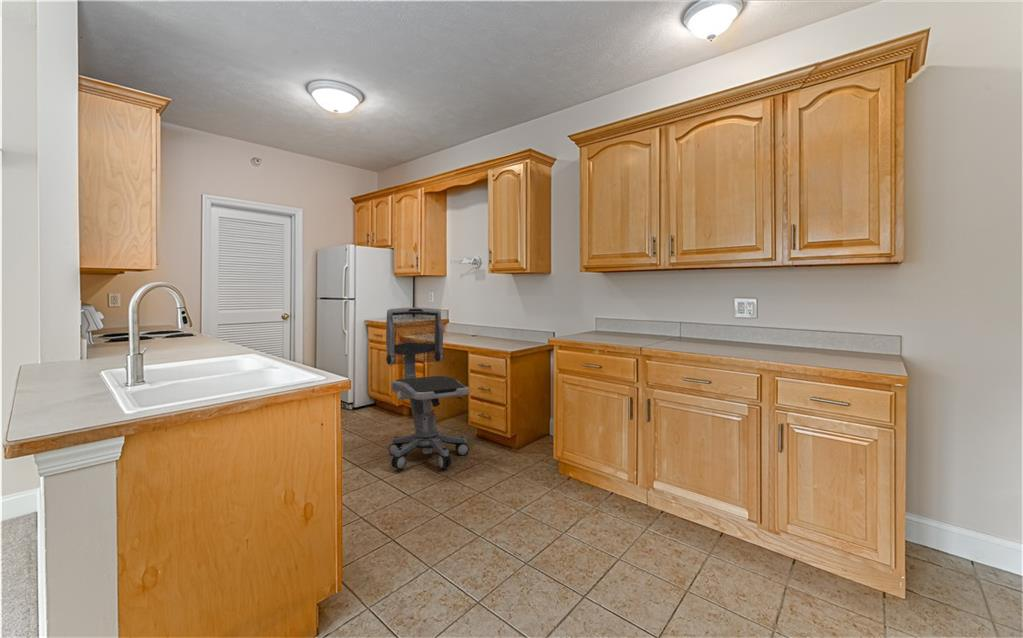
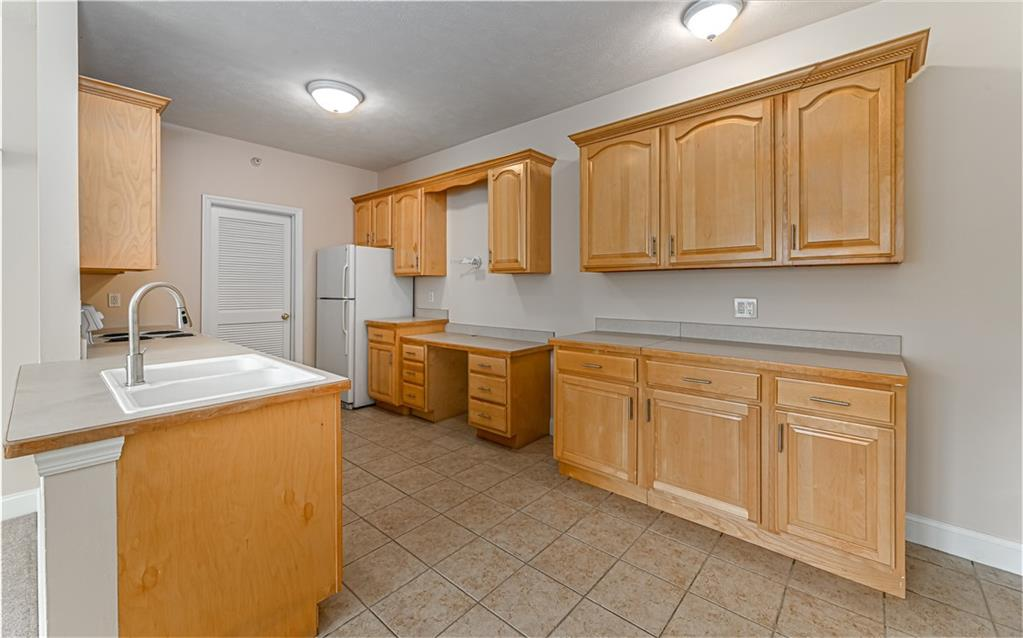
- office chair [385,307,470,470]
